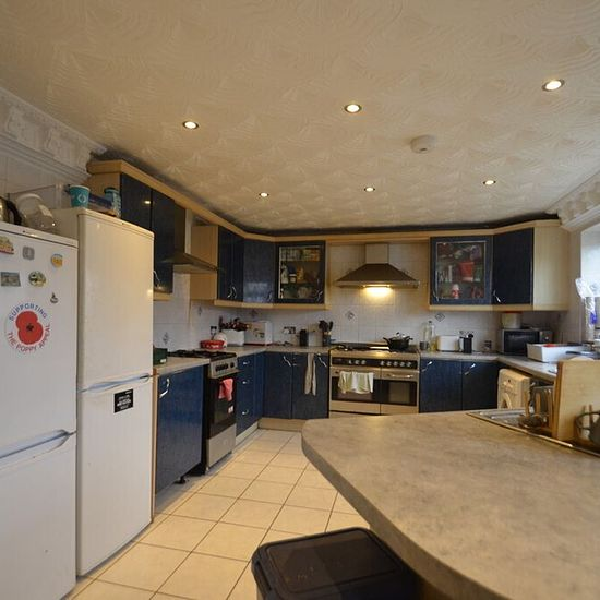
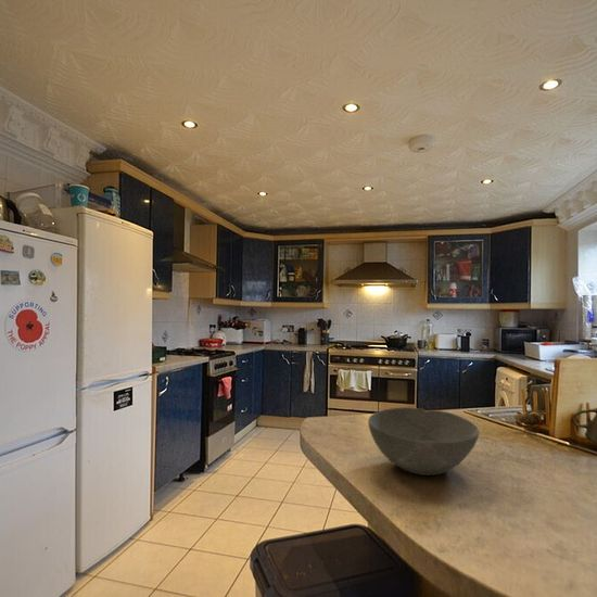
+ bowl [367,406,480,477]
